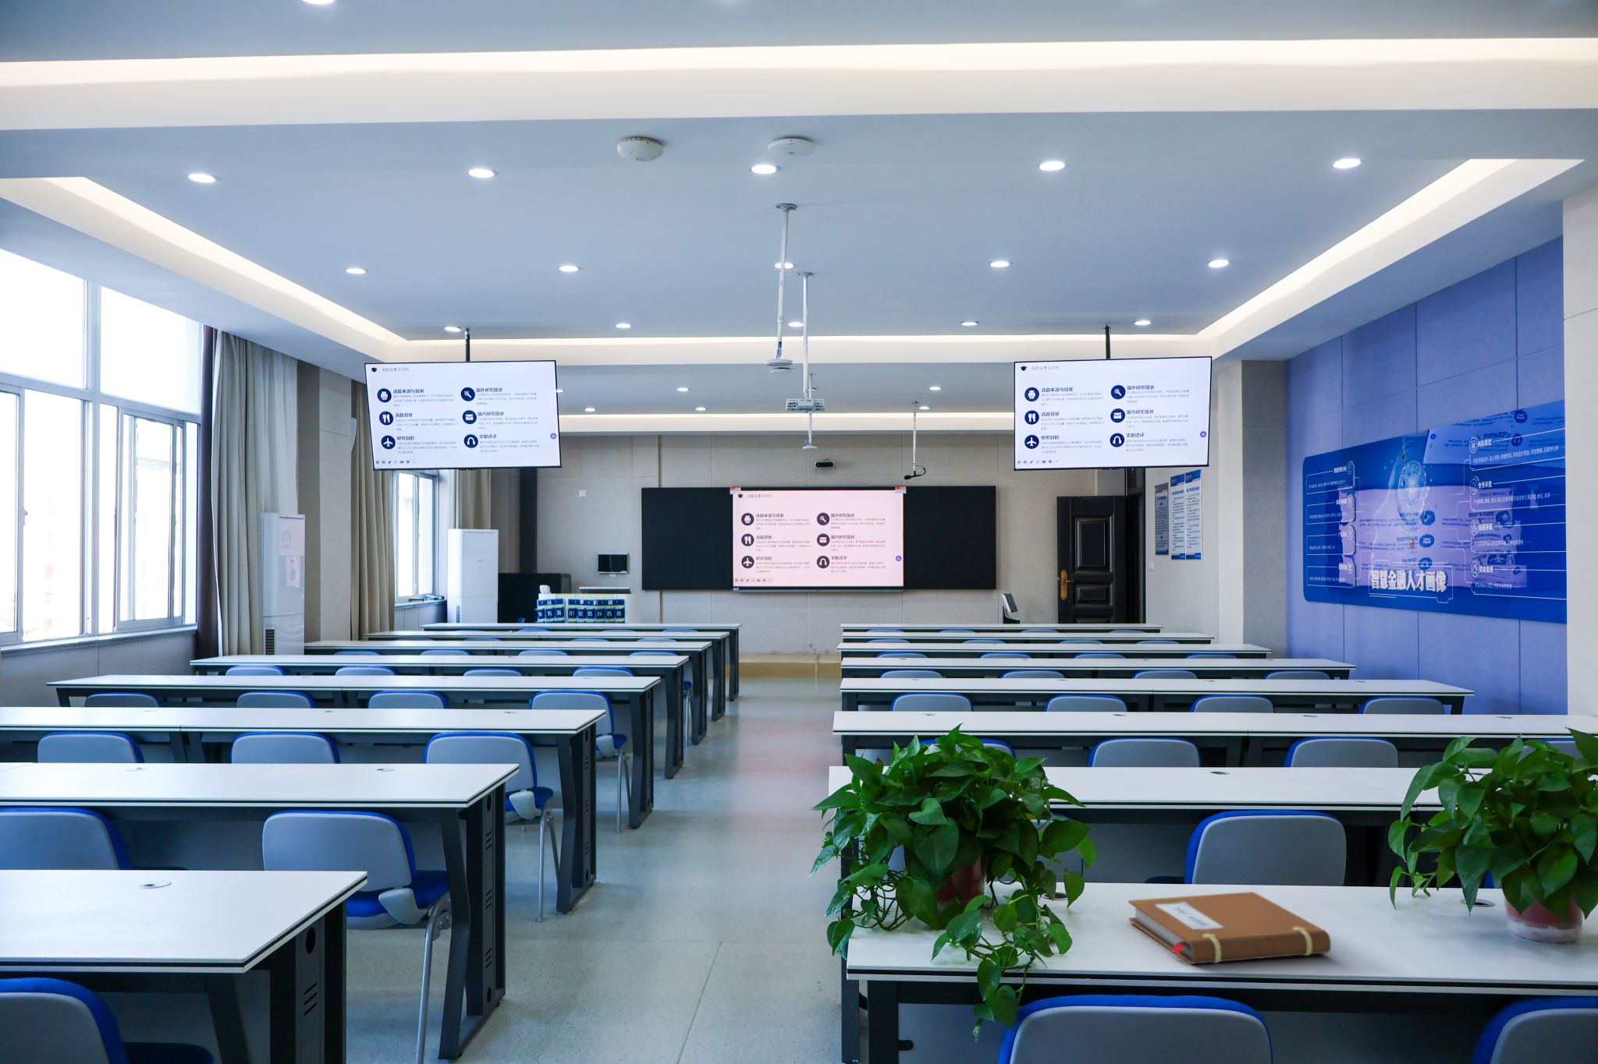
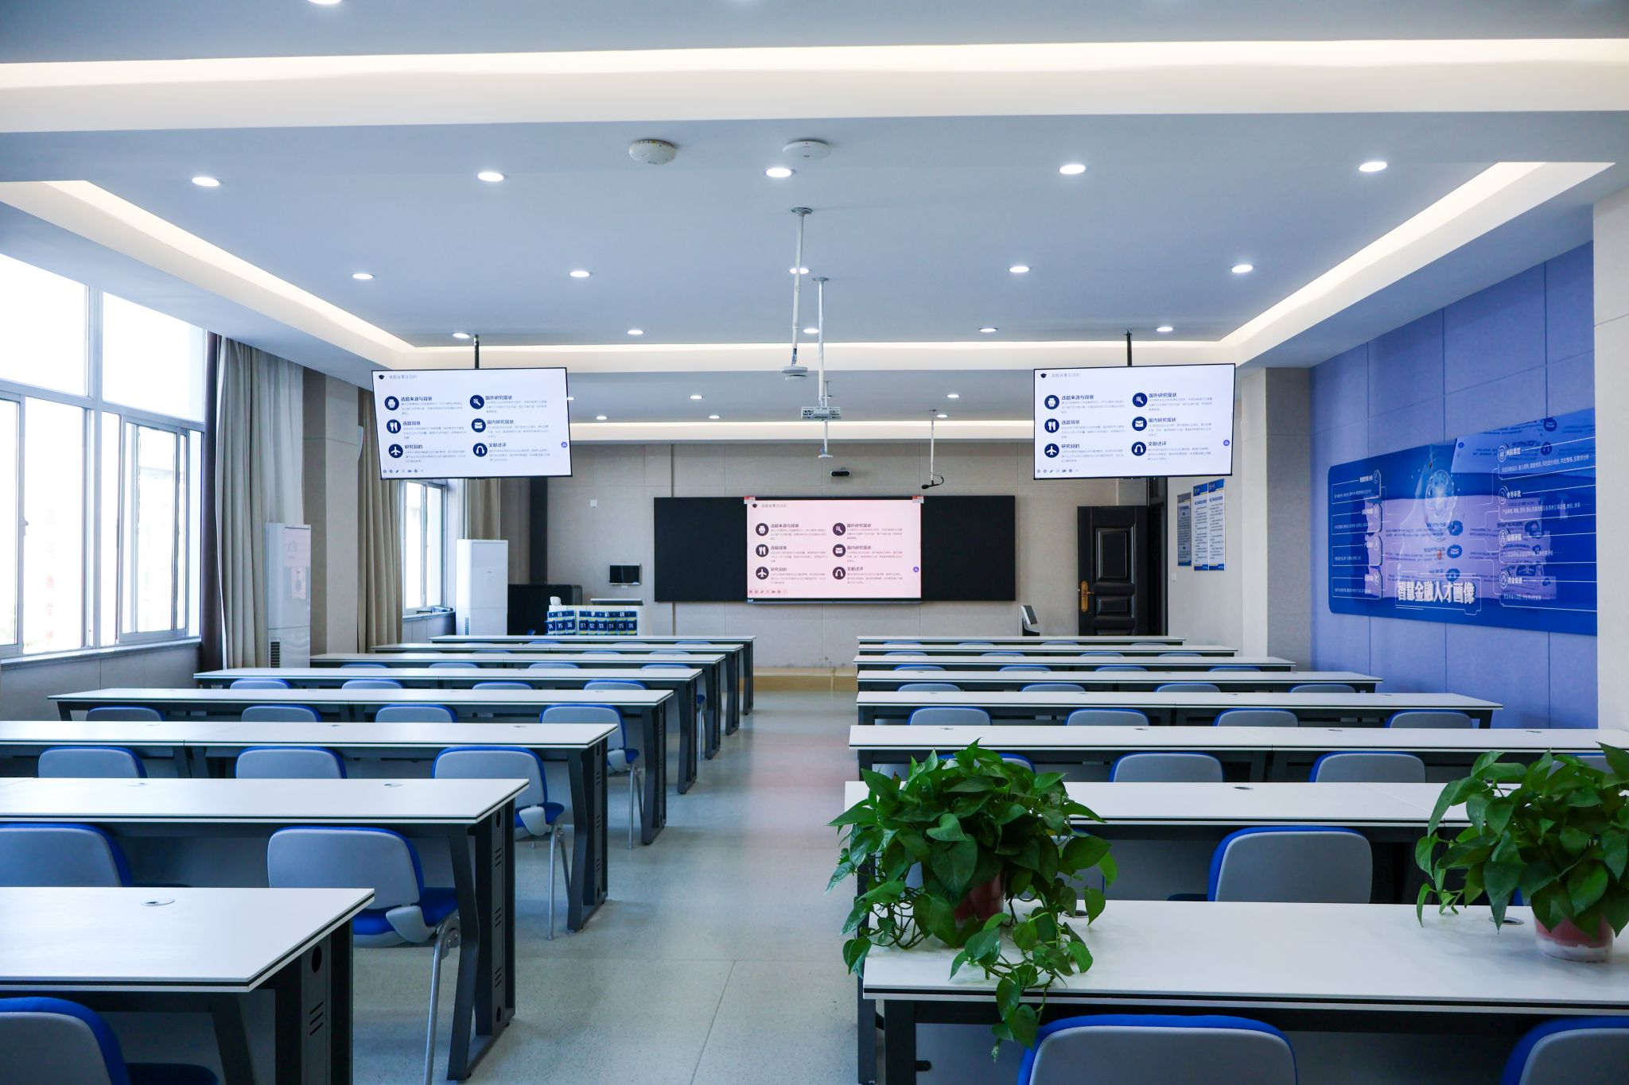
- notebook [1128,891,1332,965]
